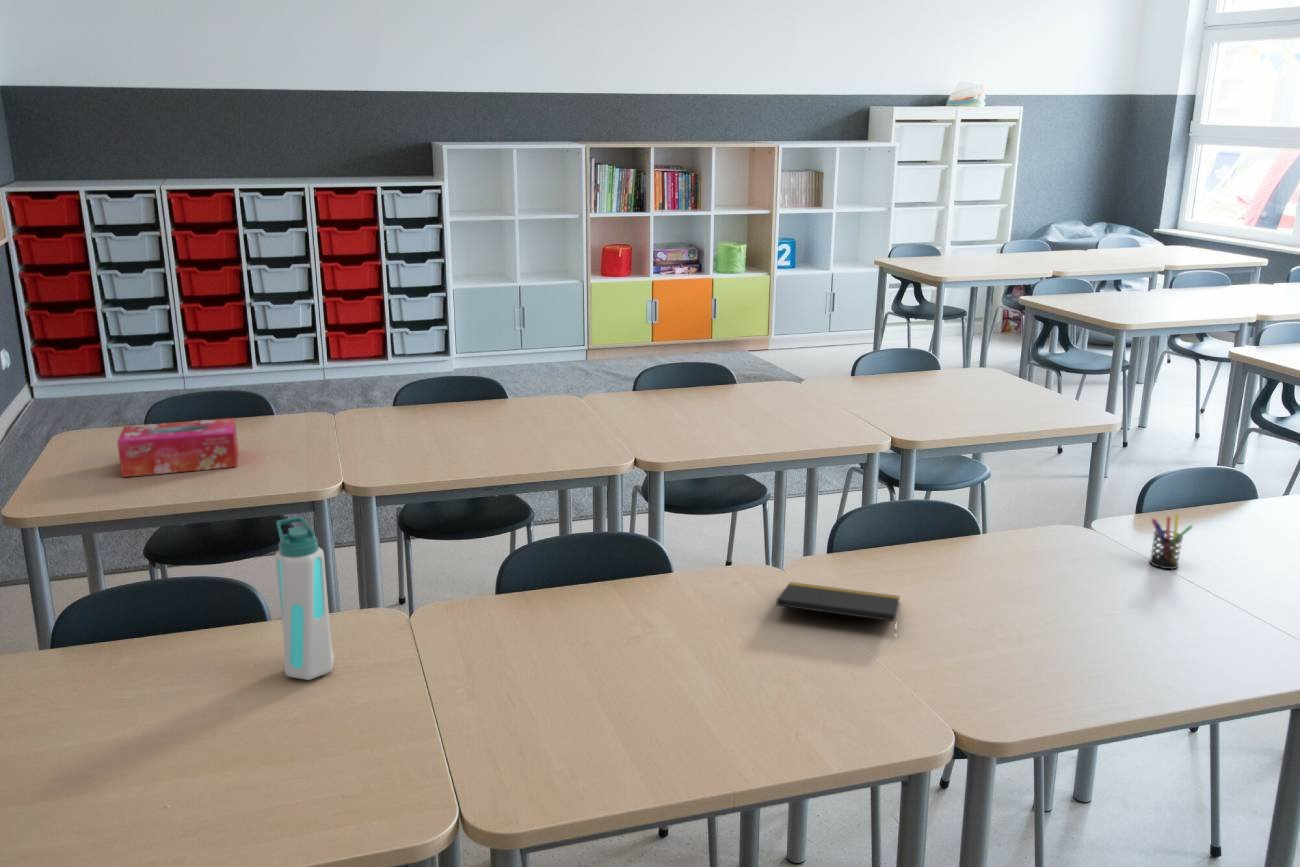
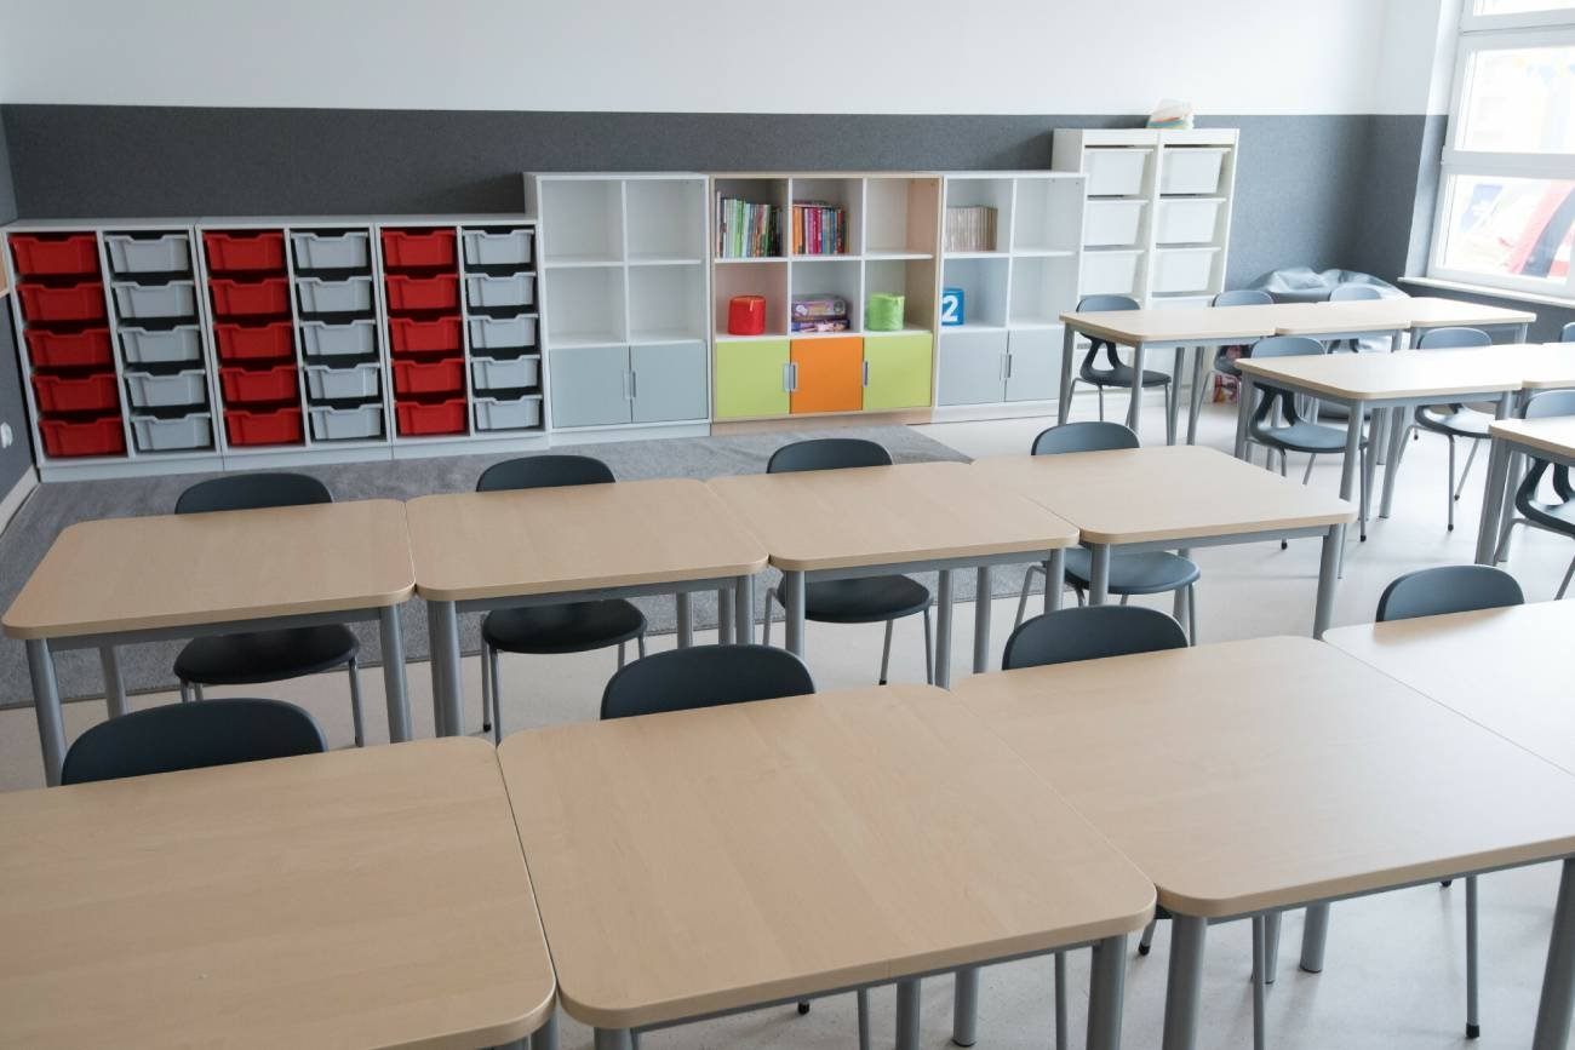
- water bottle [274,515,335,681]
- tissue box [116,417,239,478]
- pen holder [1148,513,1194,570]
- notepad [775,581,901,633]
